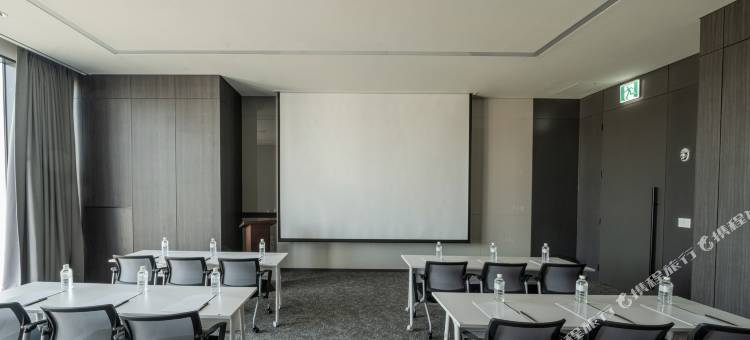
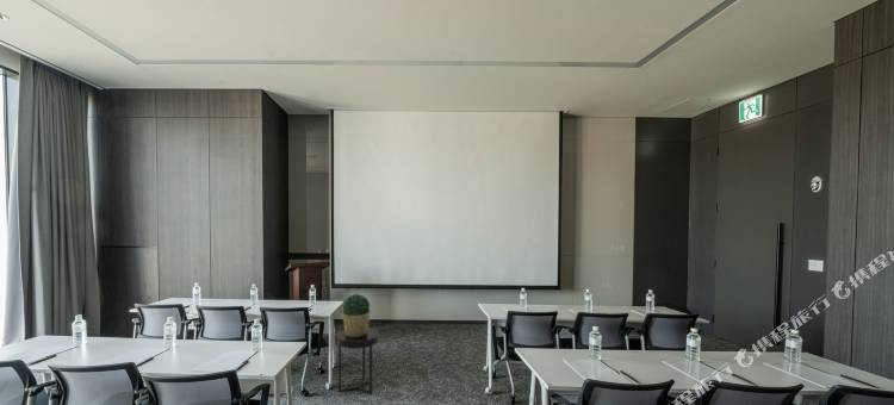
+ potted plant [341,293,372,337]
+ side table [336,326,380,395]
